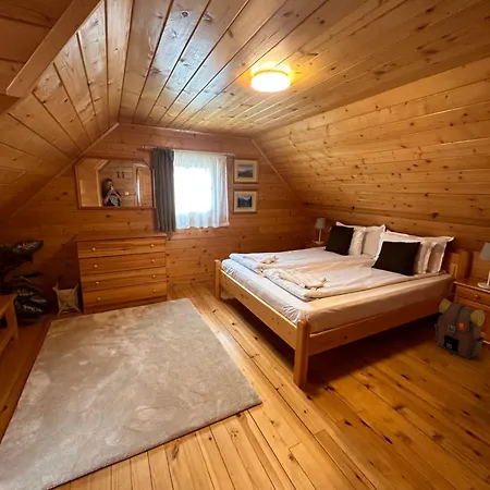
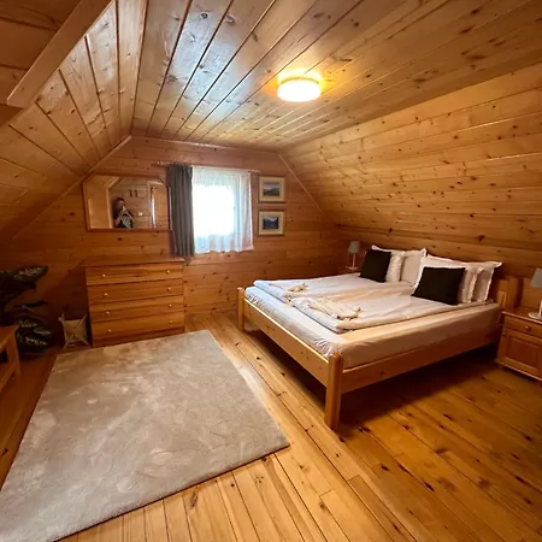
- backpack [433,297,487,359]
